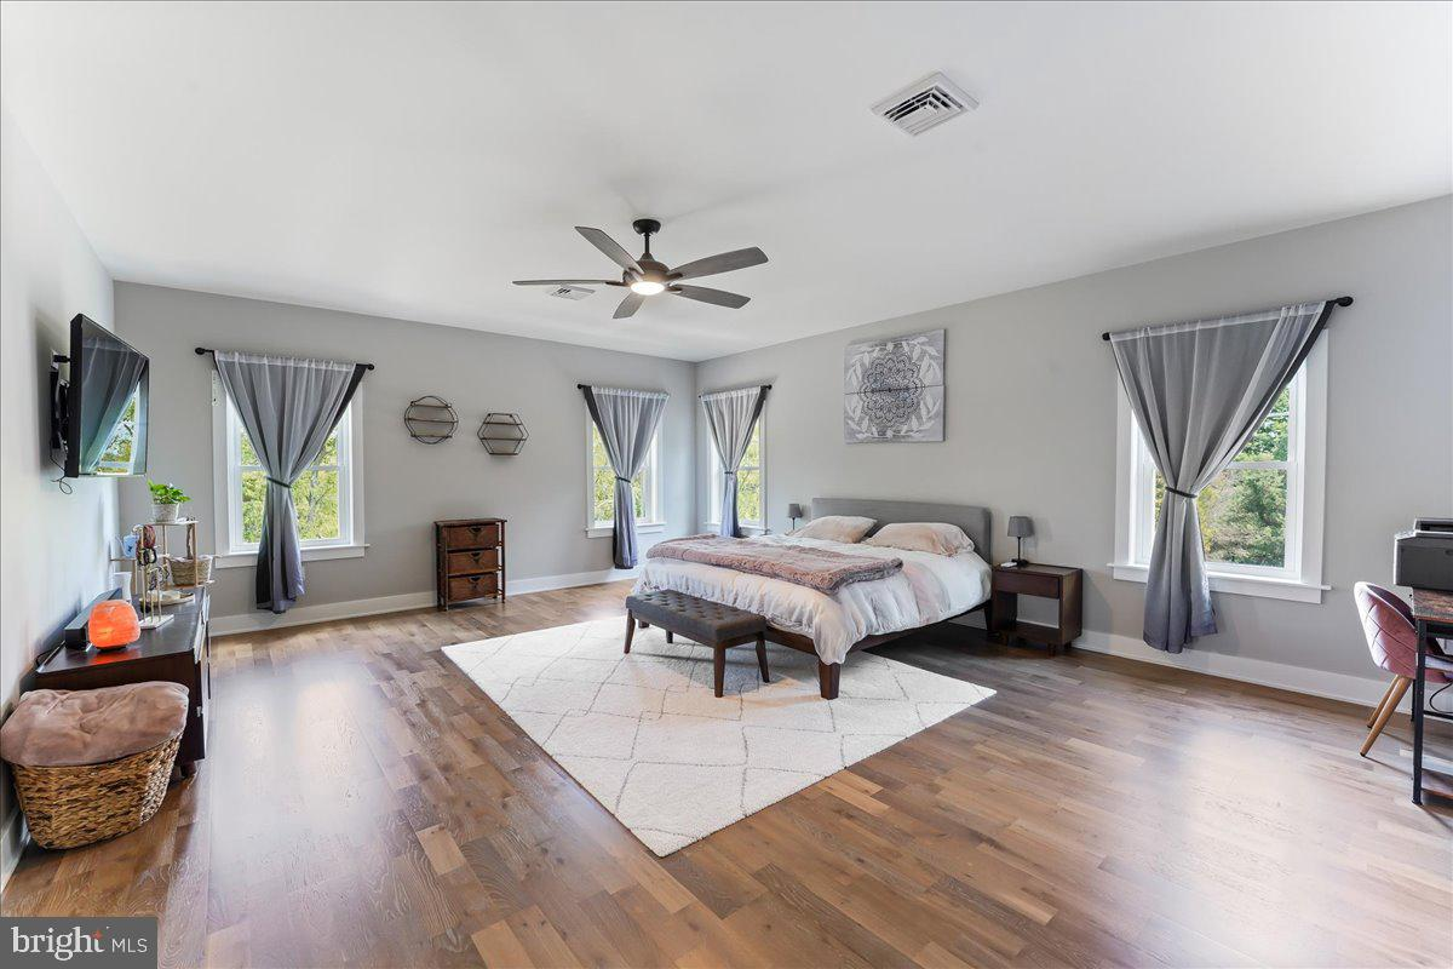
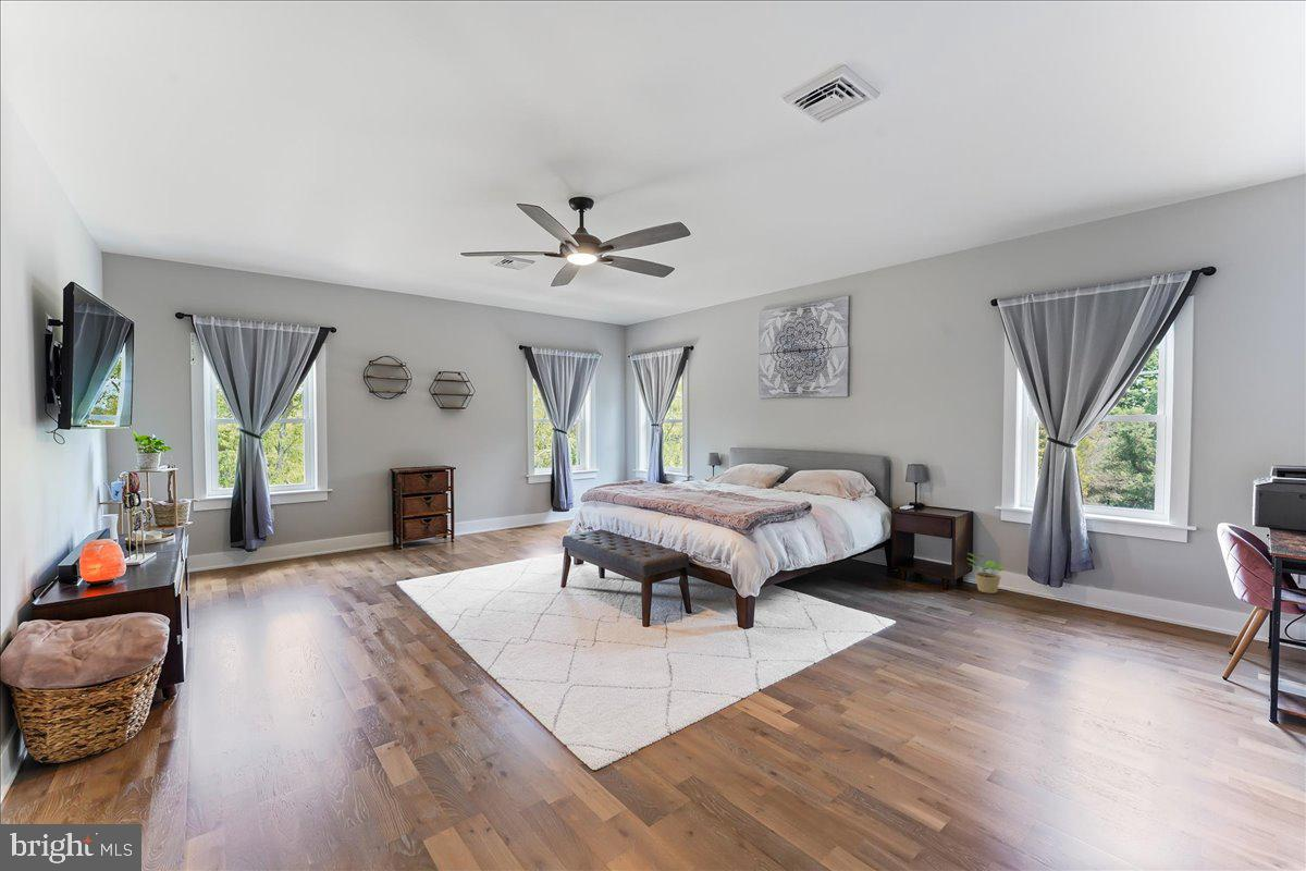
+ potted plant [966,552,1005,594]
